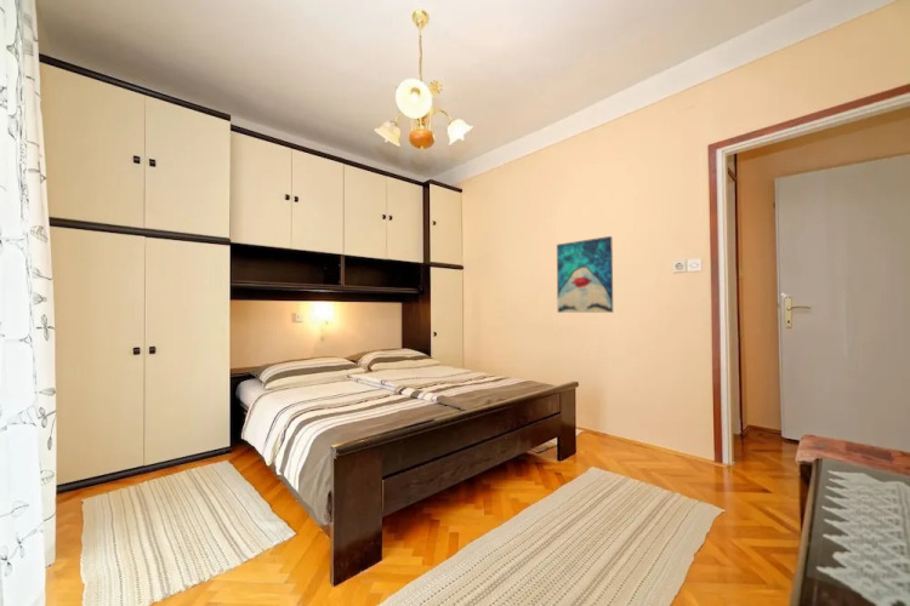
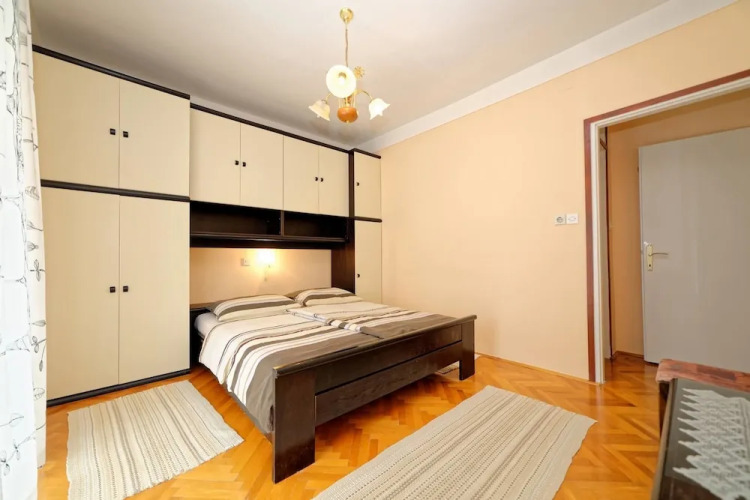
- wall art [556,235,614,314]
